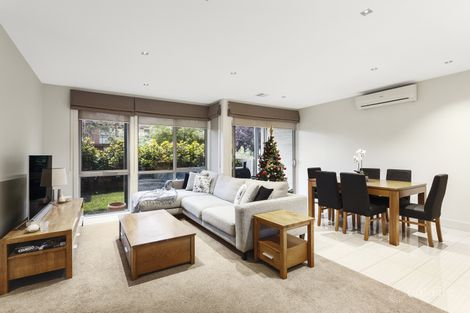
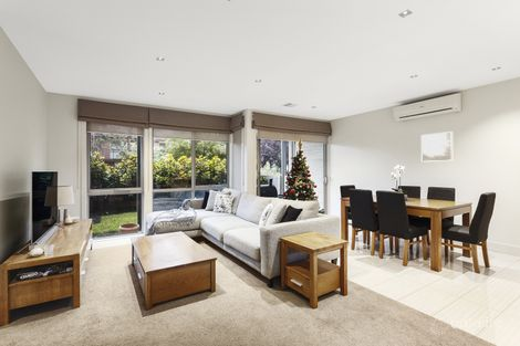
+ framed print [420,130,454,164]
